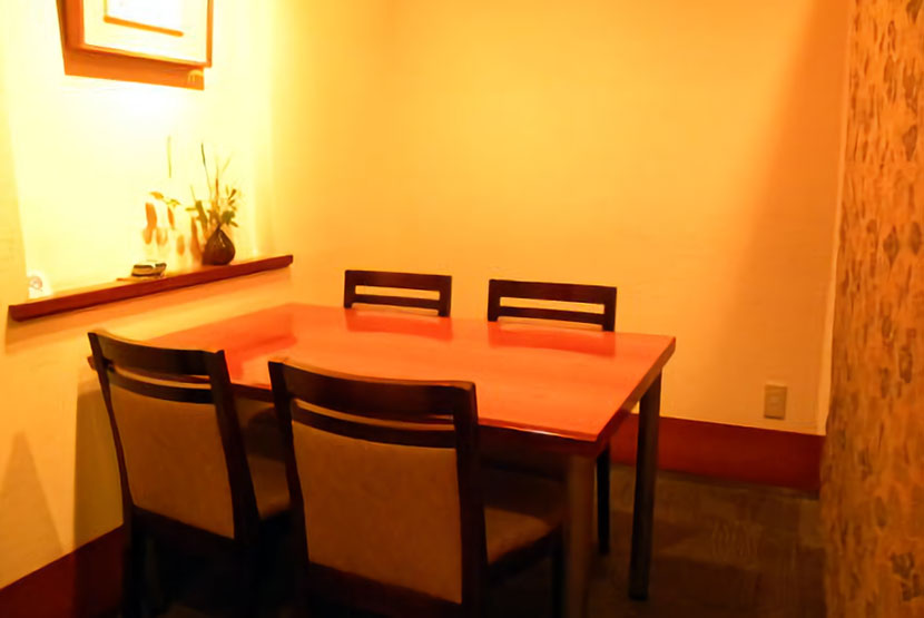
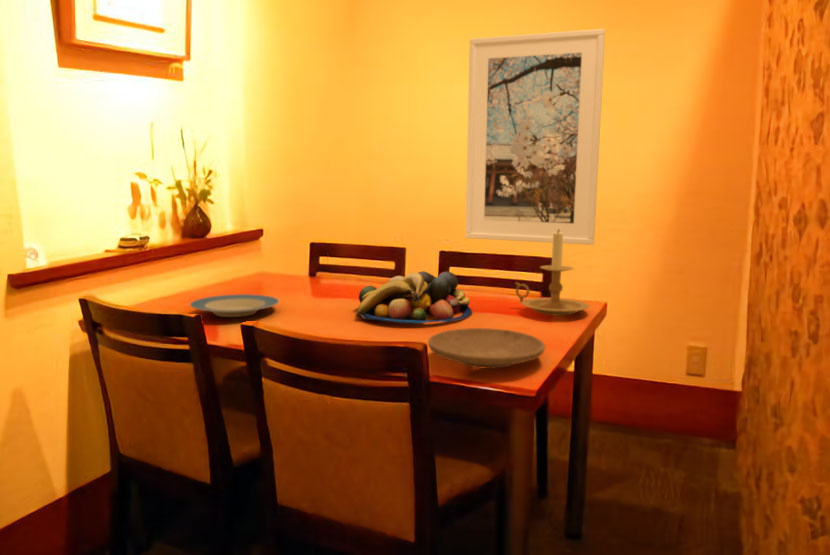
+ plate [427,327,546,370]
+ candle holder [514,229,590,317]
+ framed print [465,28,606,246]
+ plate [189,293,280,318]
+ fruit bowl [355,270,473,325]
